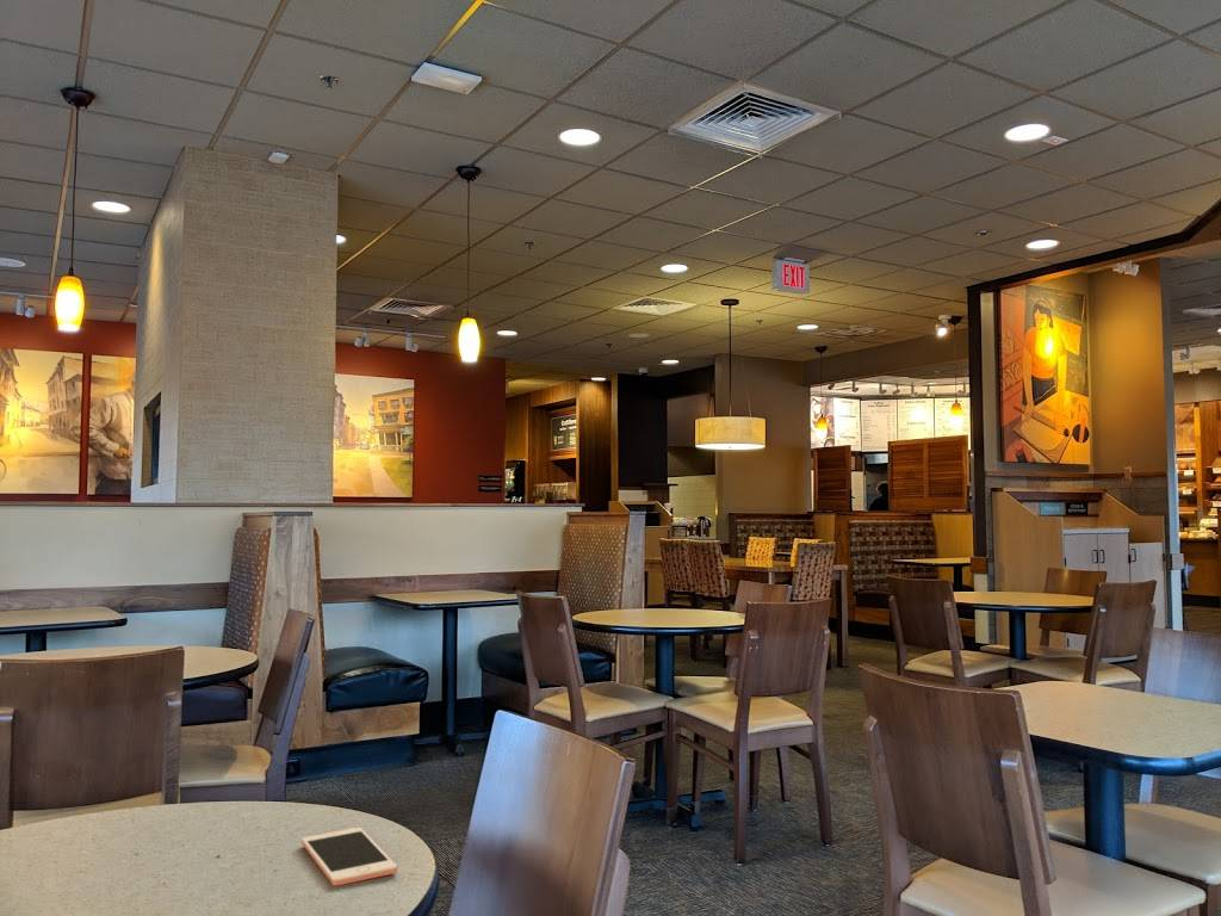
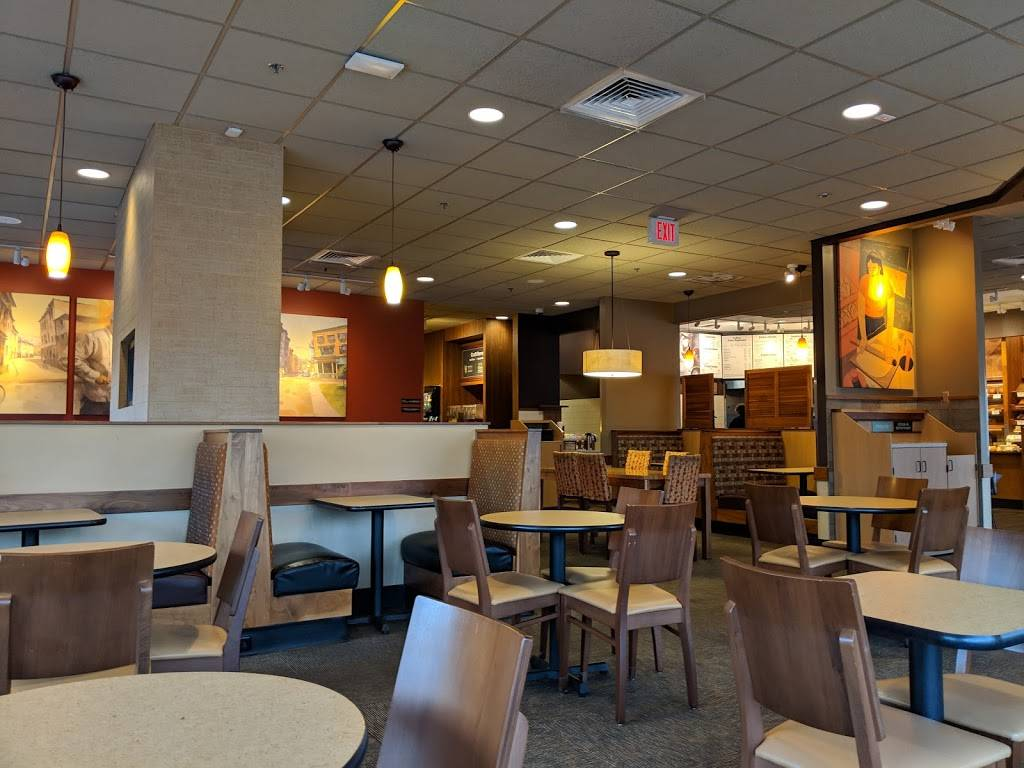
- cell phone [300,827,398,887]
